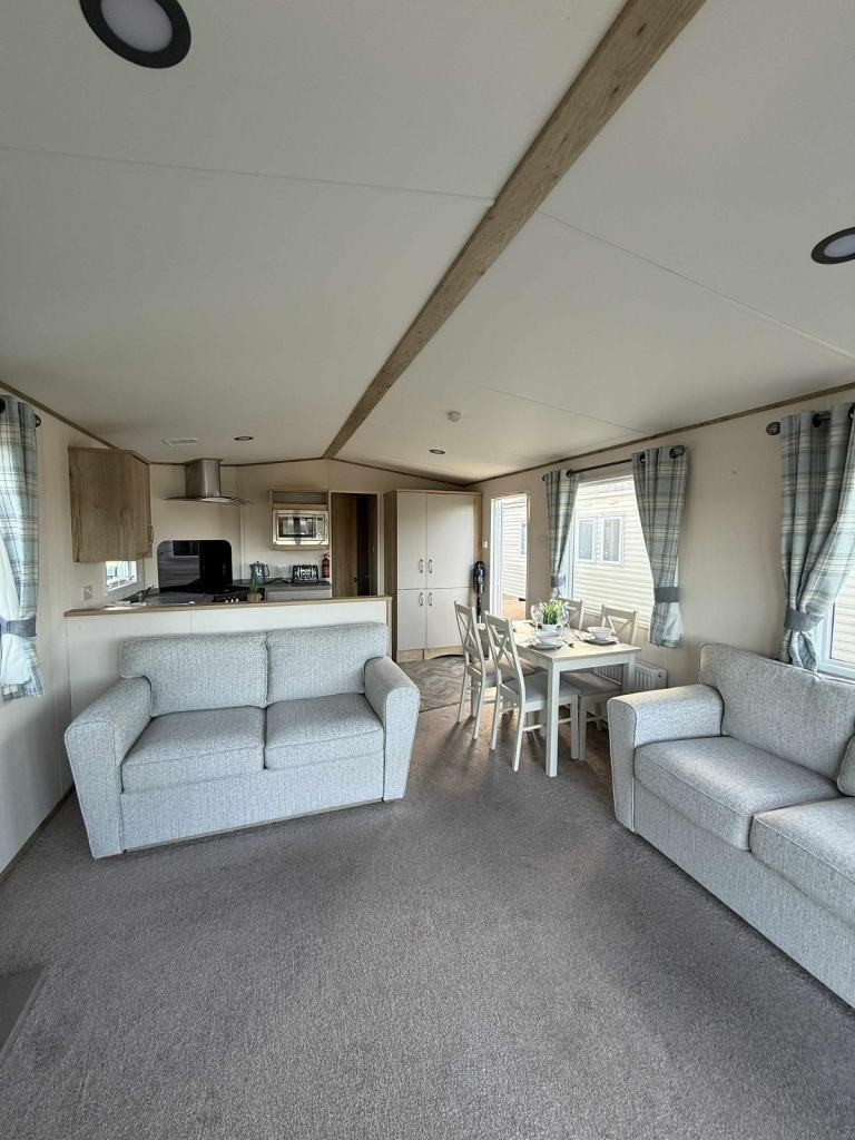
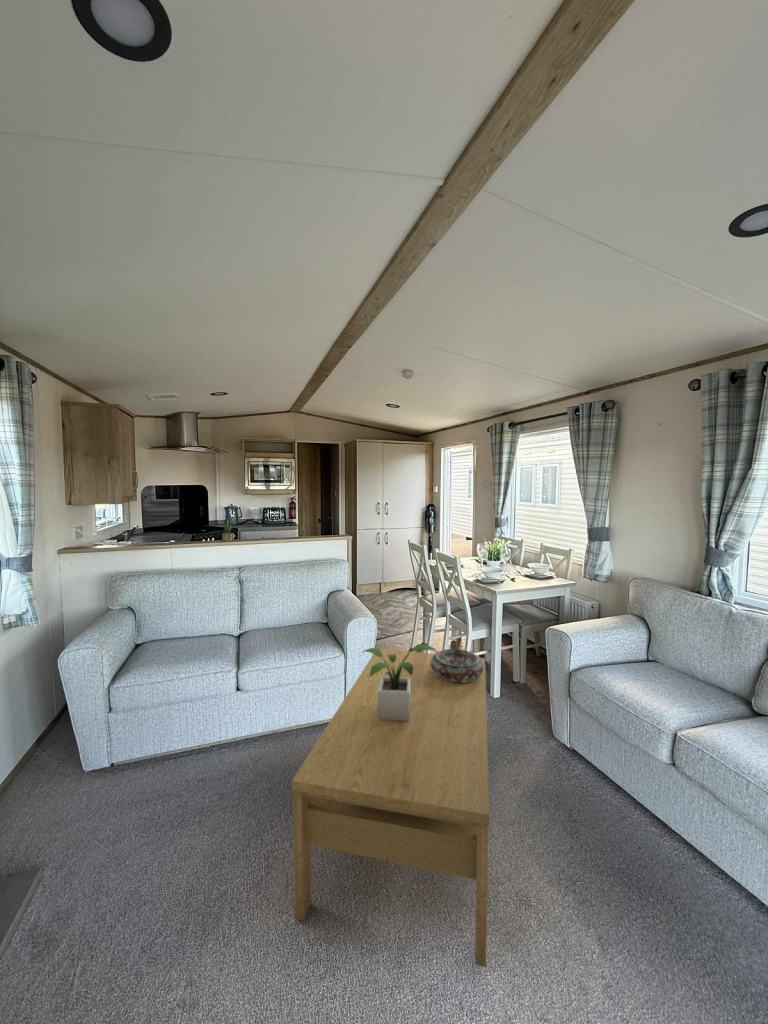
+ potted plant [362,643,439,721]
+ coffee table [291,648,490,968]
+ decorative bowl [431,648,483,682]
